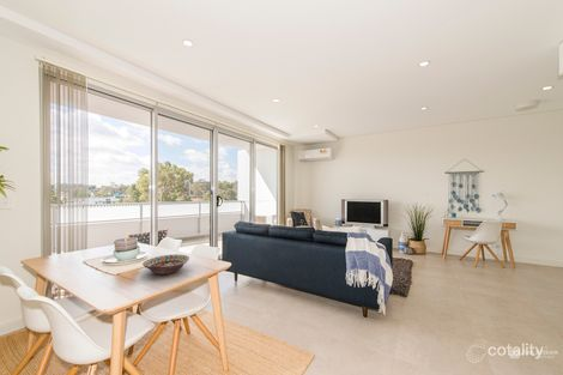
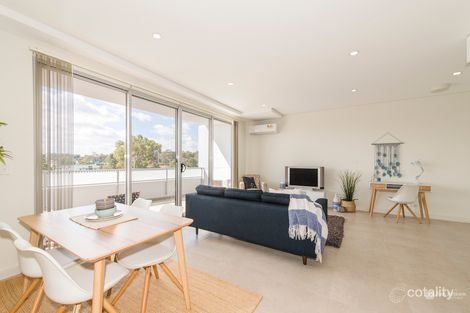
- decorative bowl [141,254,190,276]
